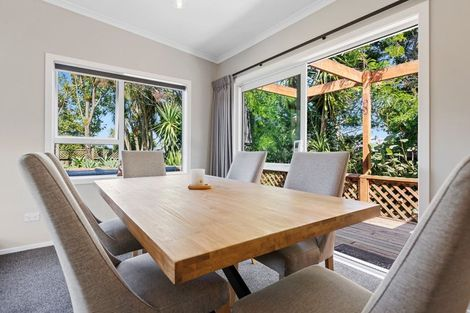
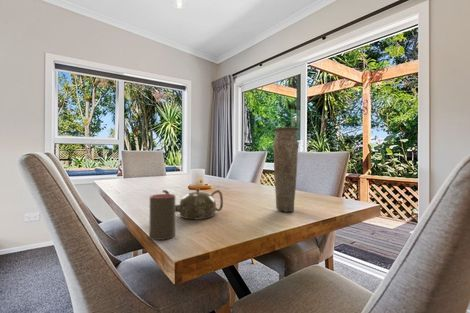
+ vase [272,126,300,213]
+ teapot [161,187,224,220]
+ cup [148,193,176,241]
